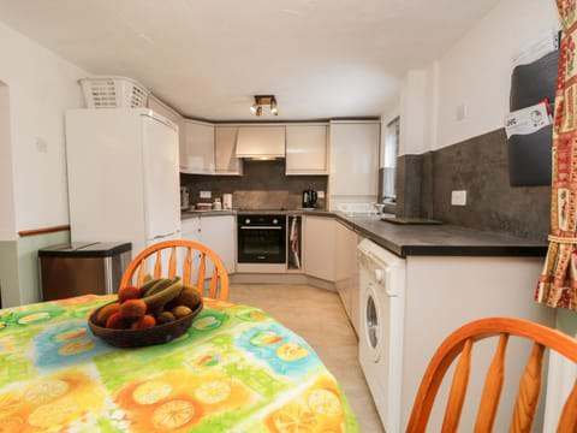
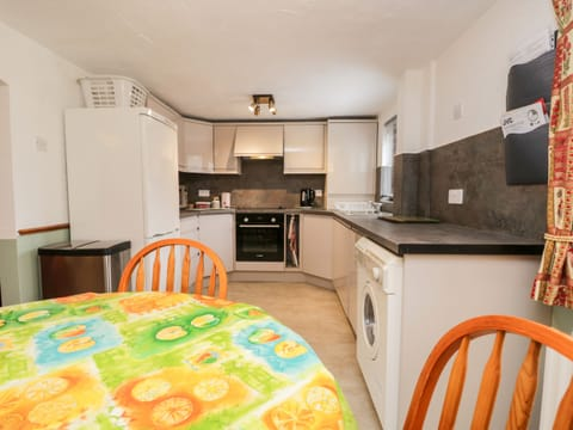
- fruit bowl [87,272,204,349]
